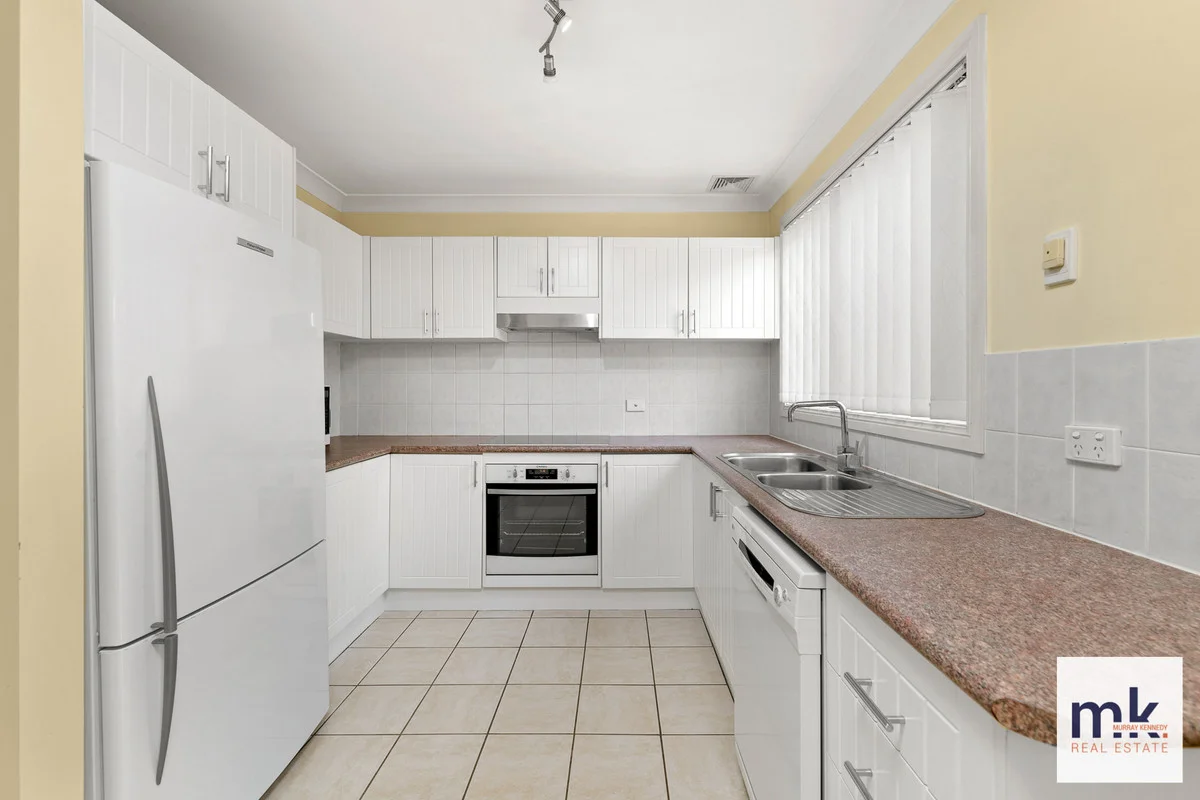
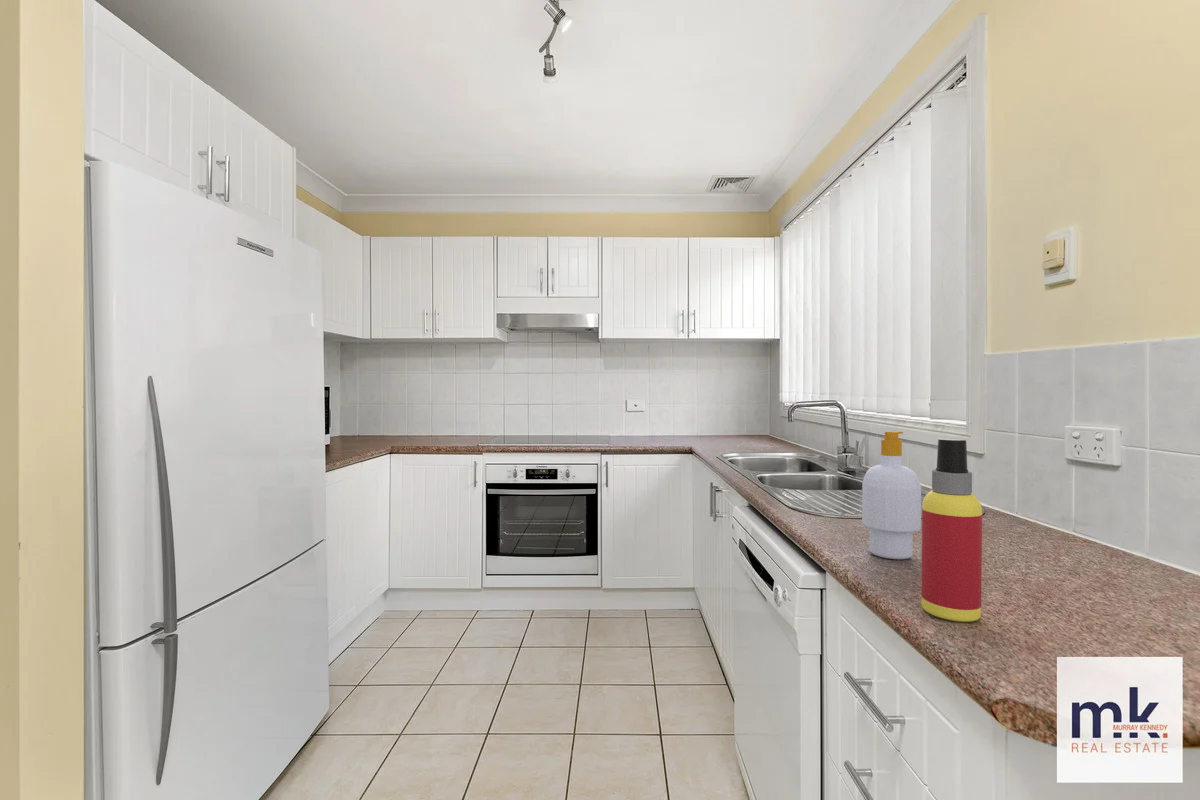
+ soap bottle [861,430,922,560]
+ spray bottle [920,438,983,623]
